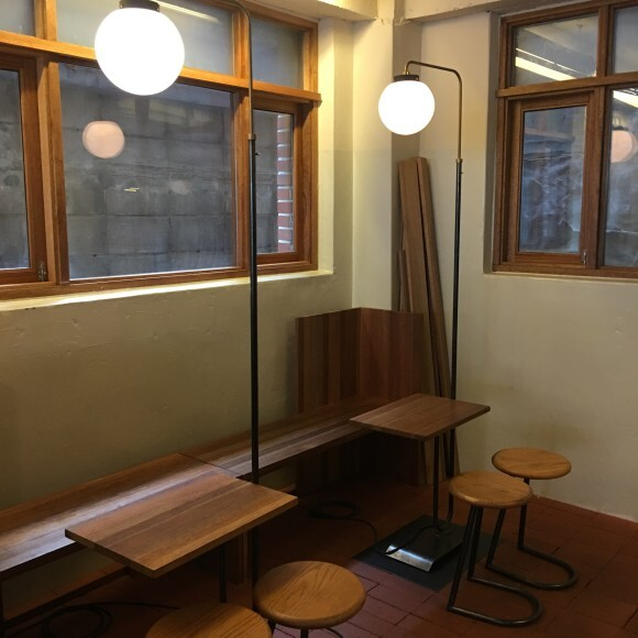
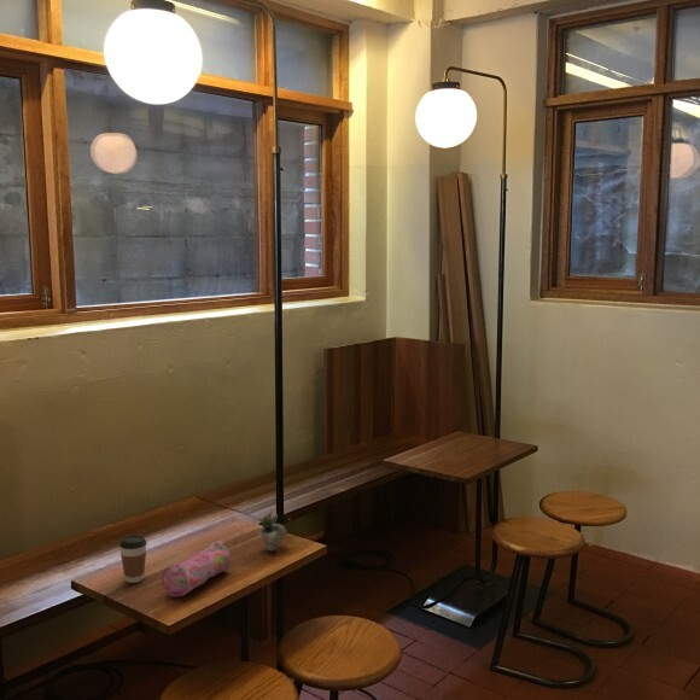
+ pencil case [161,539,232,597]
+ succulent plant [257,509,292,553]
+ coffee cup [118,535,148,584]
